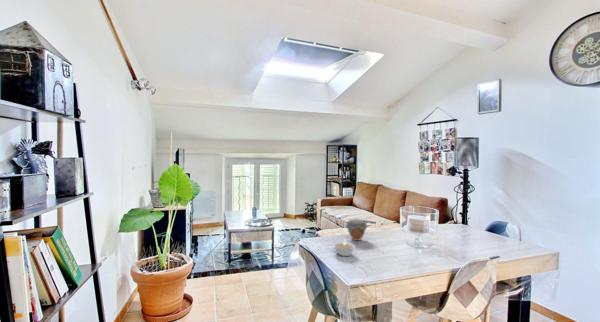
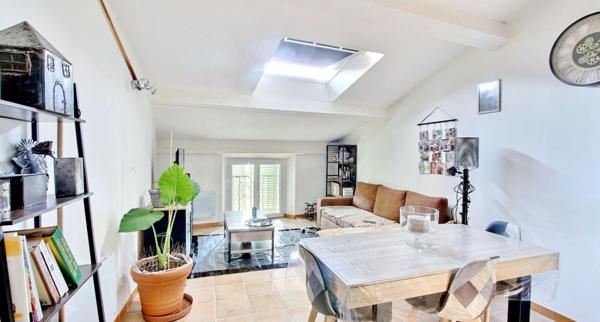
- jar [345,218,368,242]
- legume [332,238,356,257]
